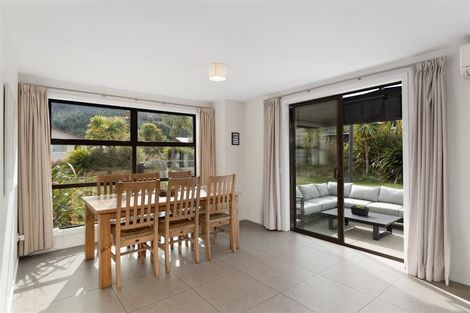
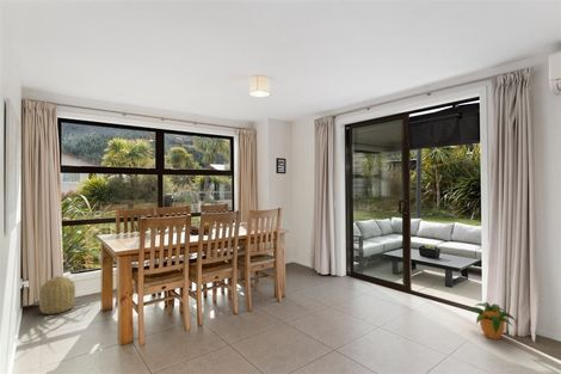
+ basket [38,275,76,315]
+ potted plant [468,301,517,341]
